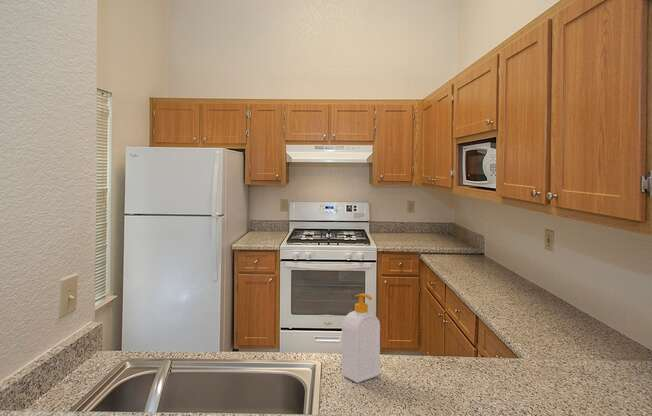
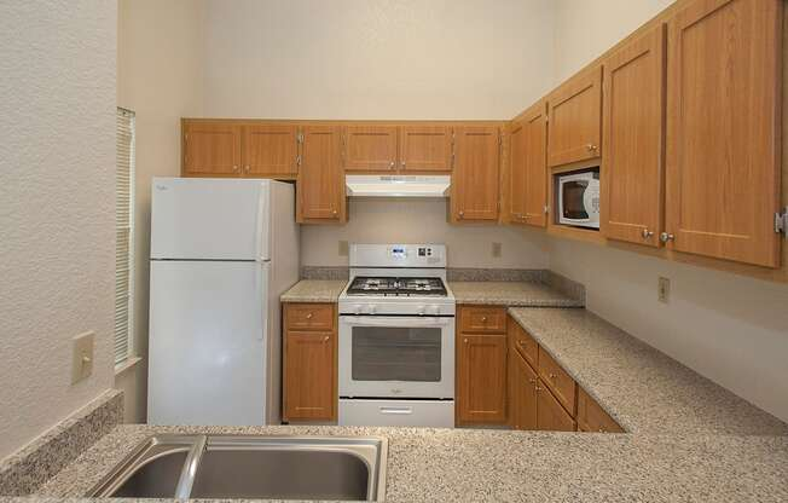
- soap bottle [341,293,381,384]
